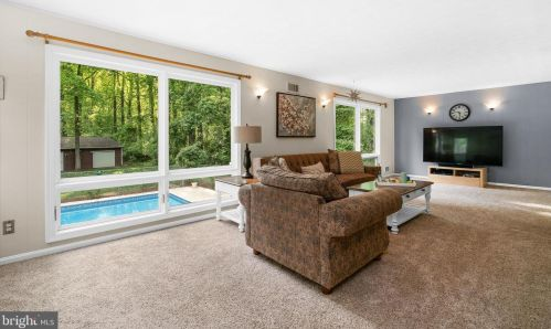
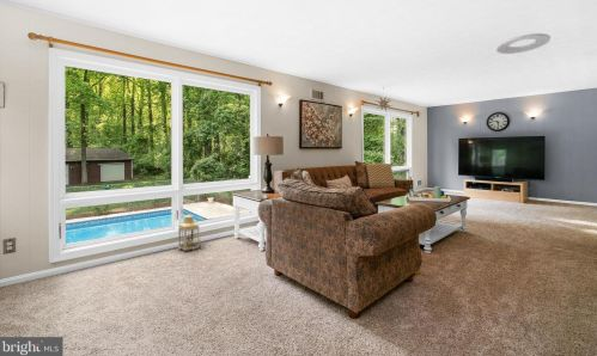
+ lantern [177,214,202,252]
+ ceiling light [495,32,552,55]
